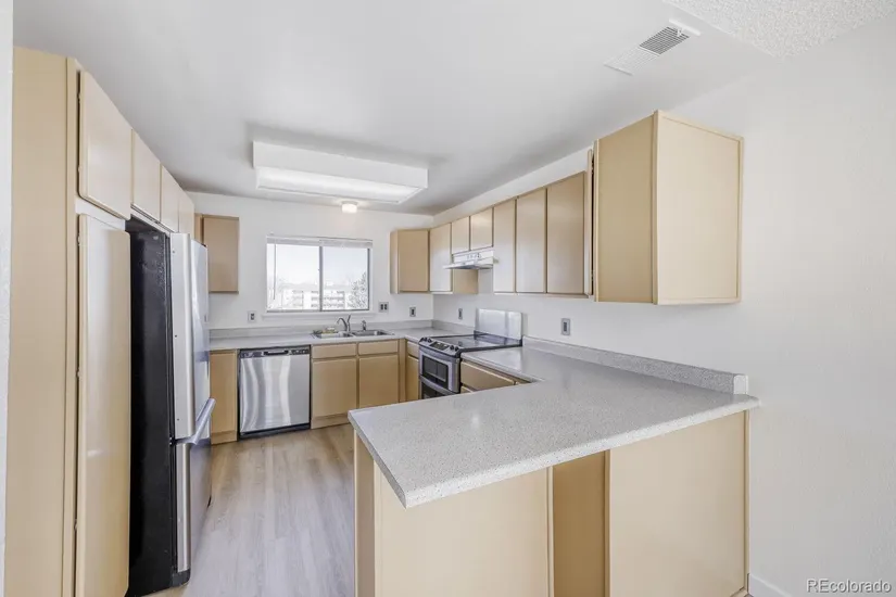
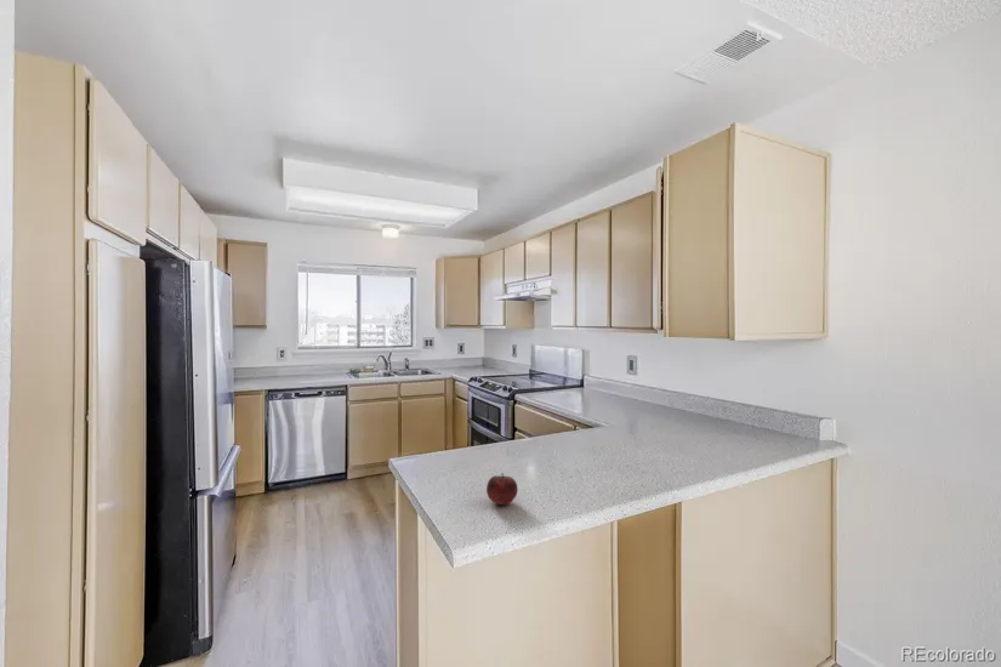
+ fruit [485,472,519,506]
